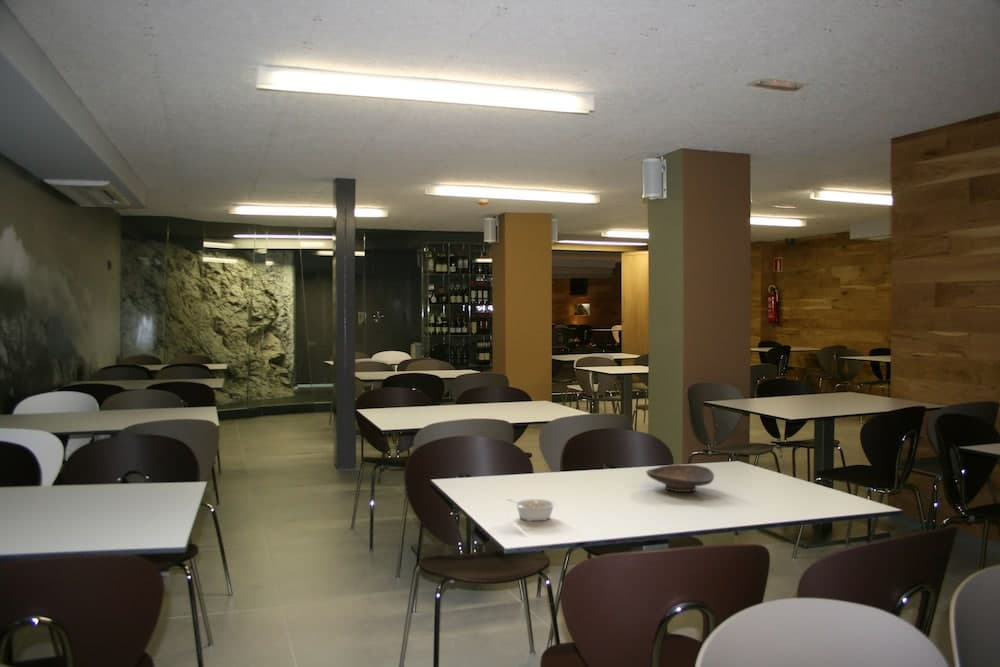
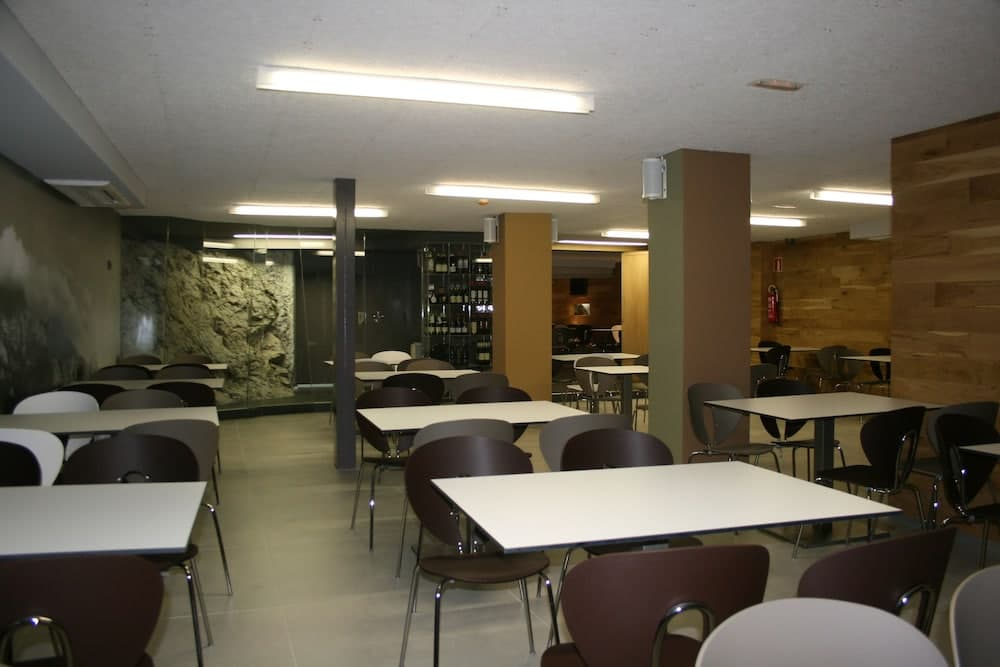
- legume [505,497,557,522]
- decorative bowl [645,463,715,493]
